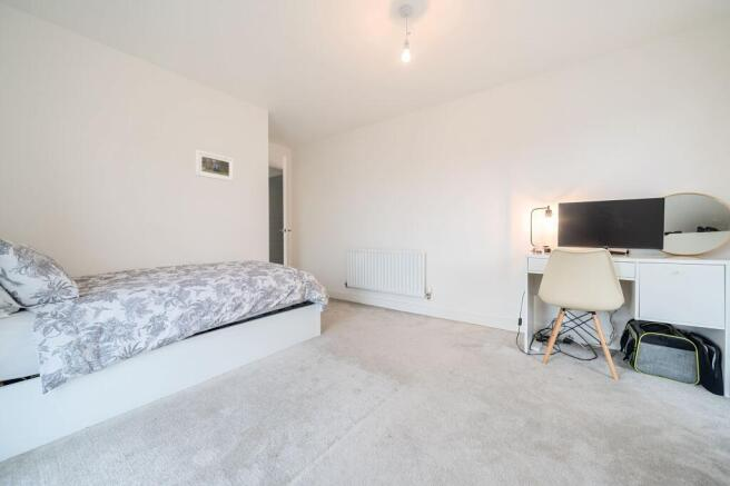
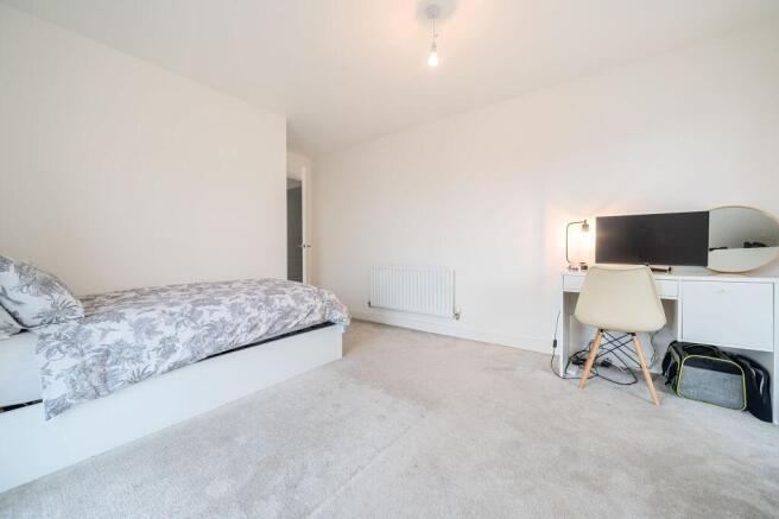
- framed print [195,149,235,182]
